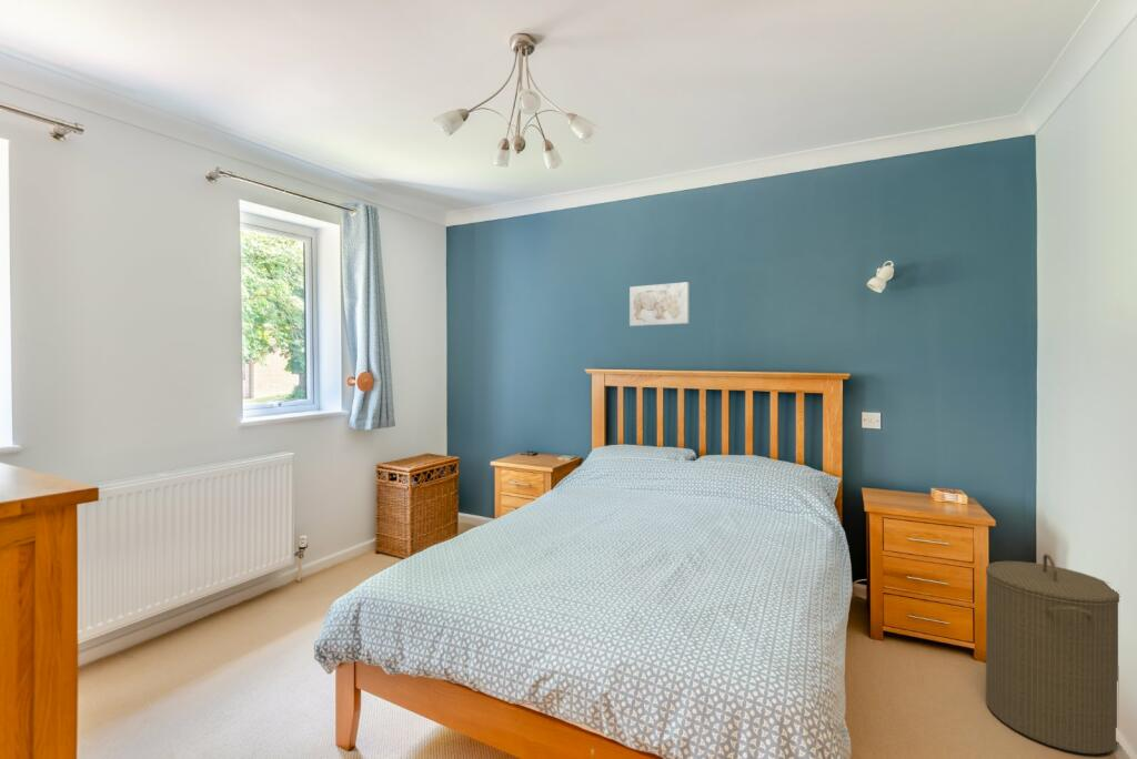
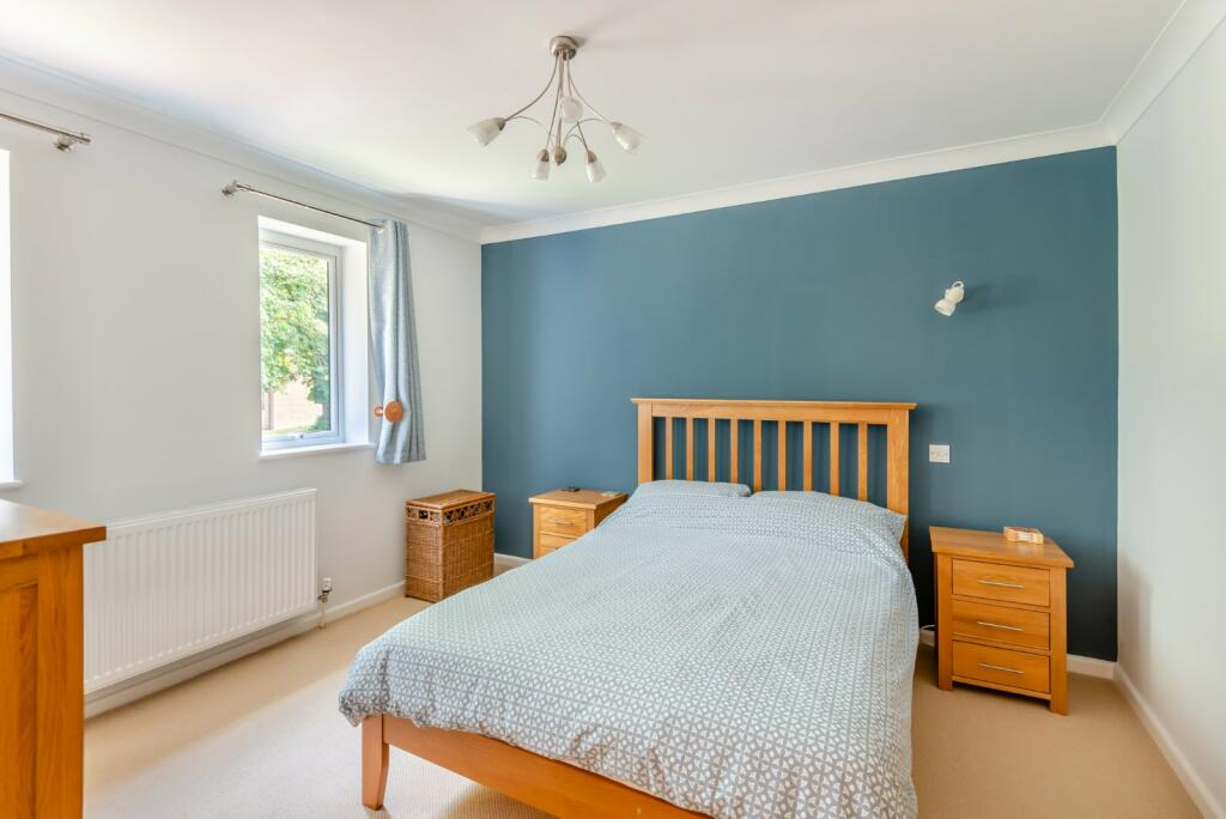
- laundry hamper [985,553,1120,756]
- wall art [628,281,690,327]
